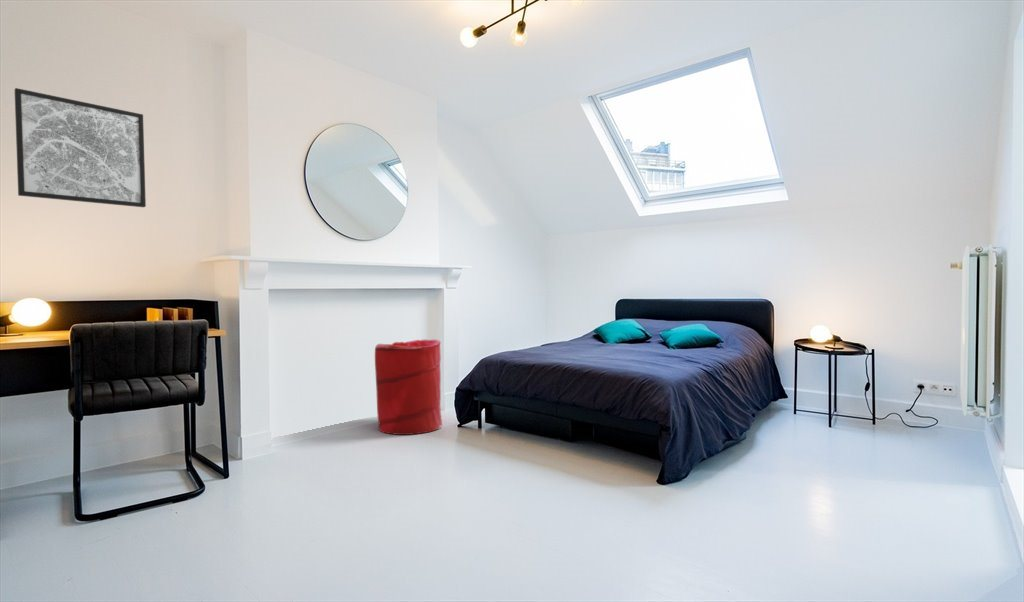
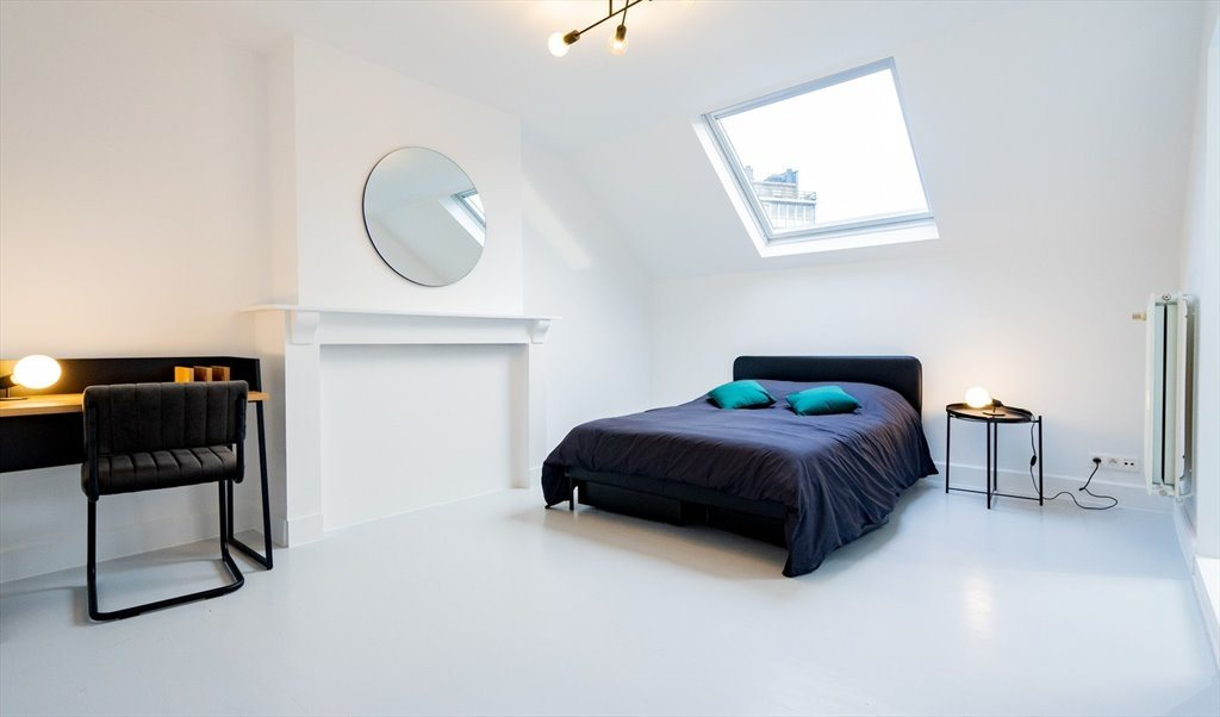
- laundry hamper [374,338,443,436]
- wall art [14,87,147,208]
